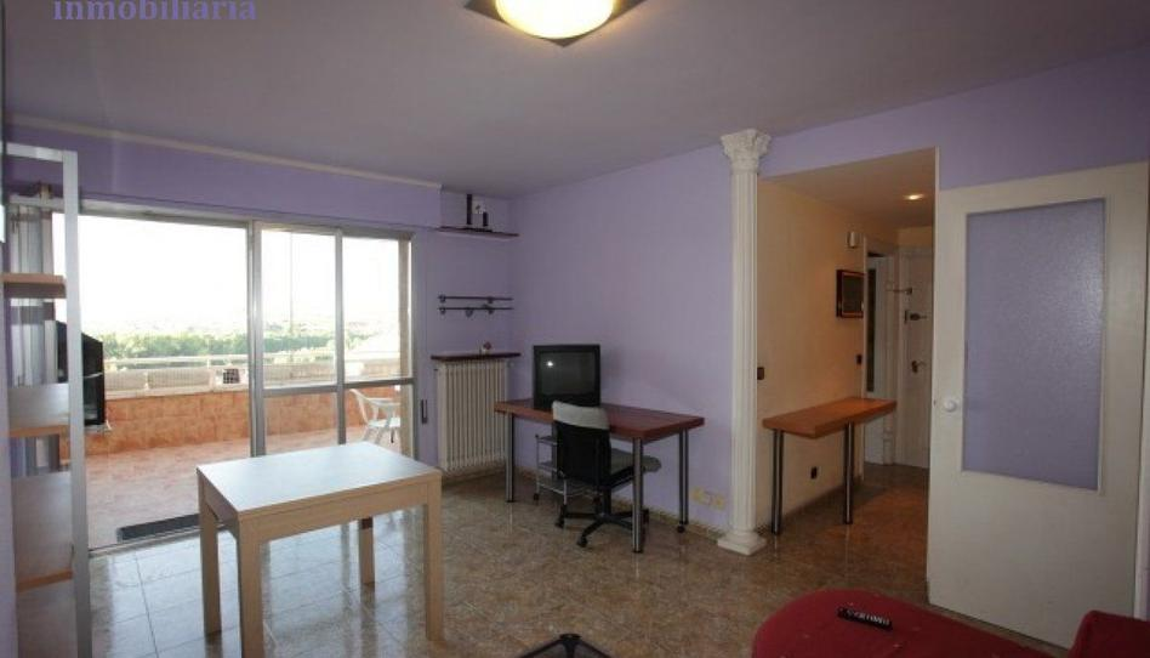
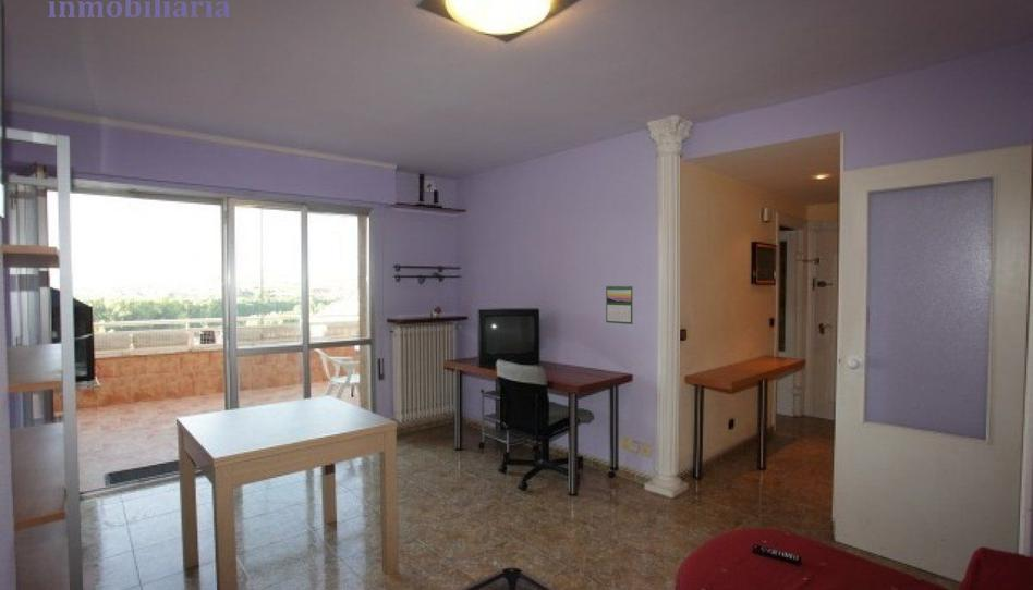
+ calendar [605,284,634,325]
